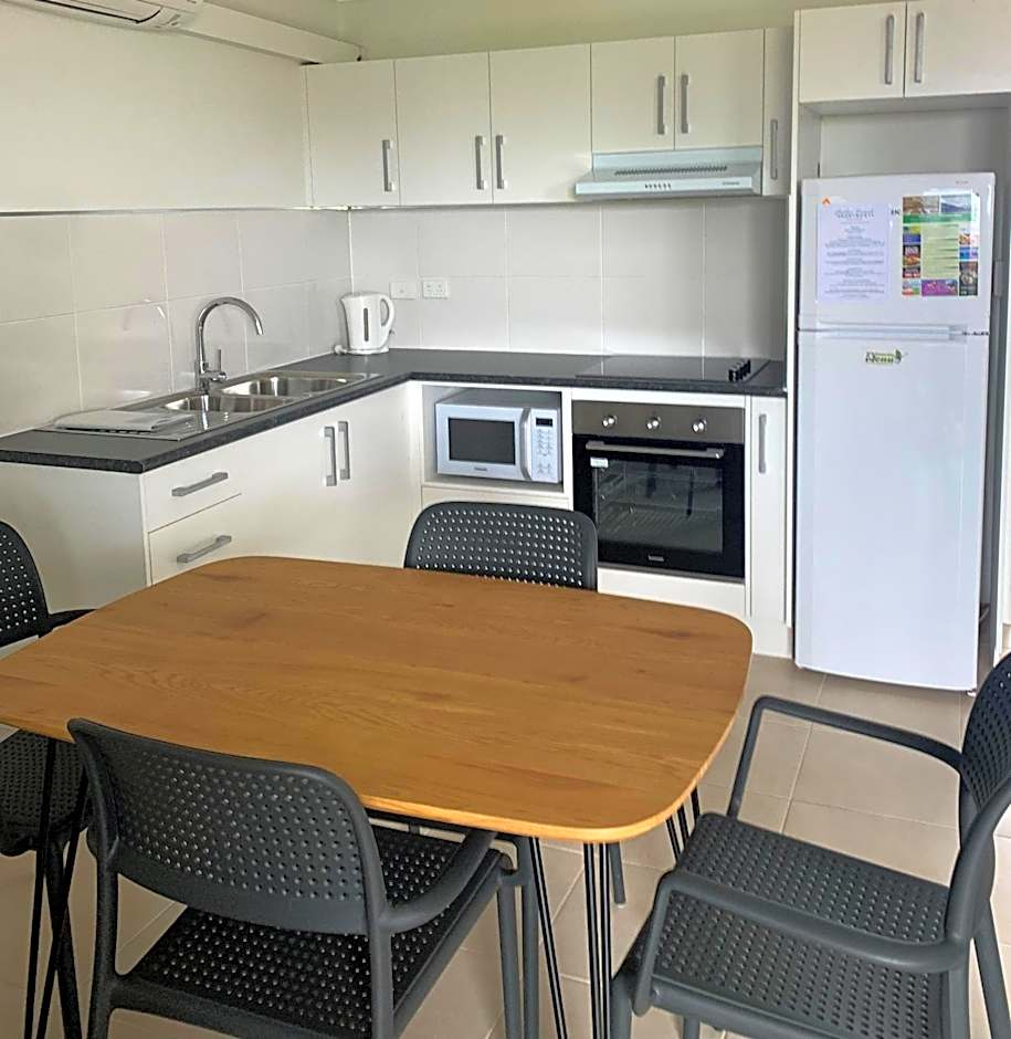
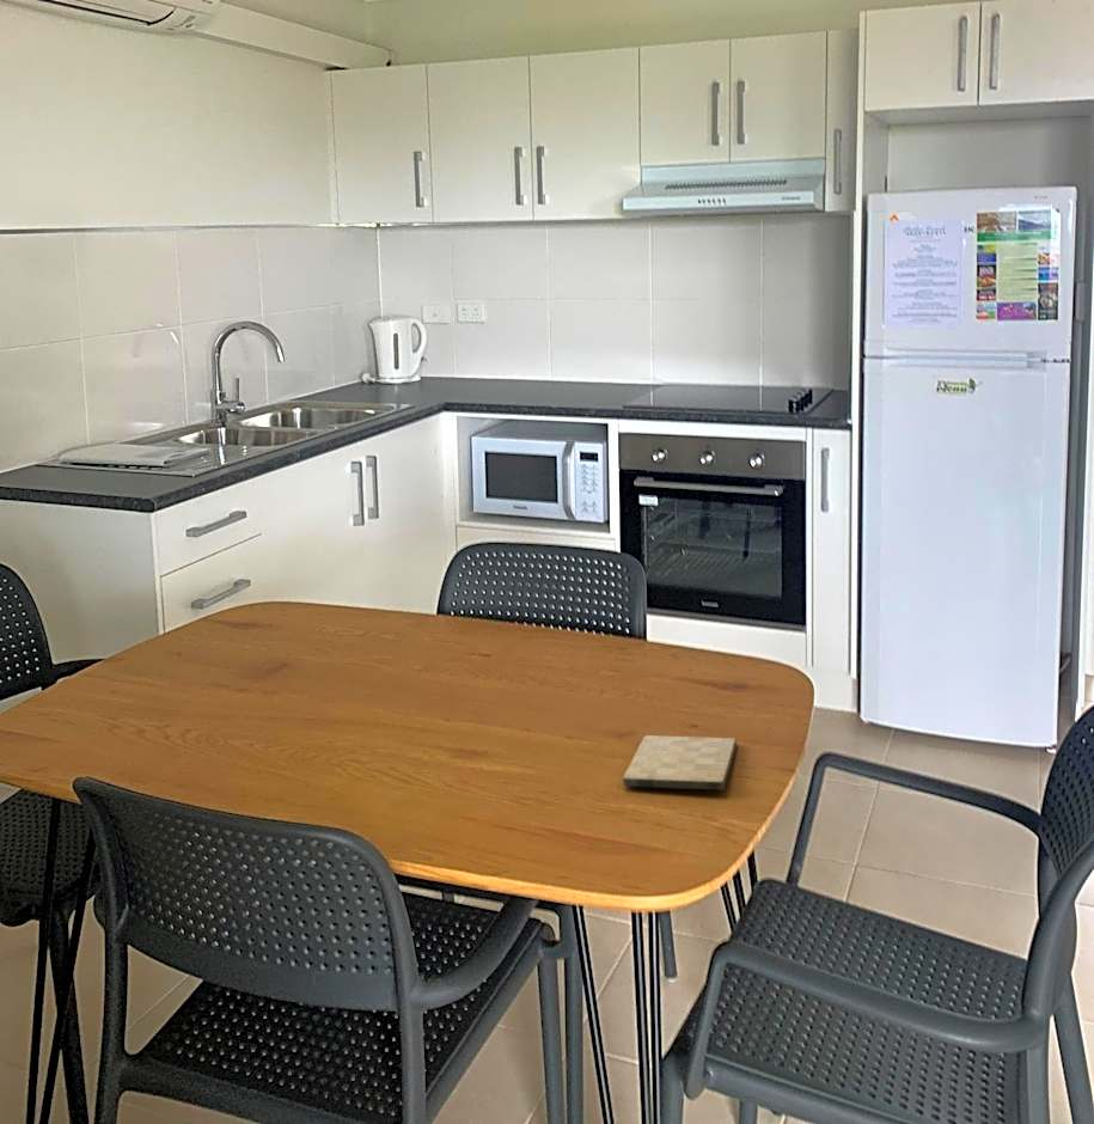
+ cutting board [622,734,739,792]
